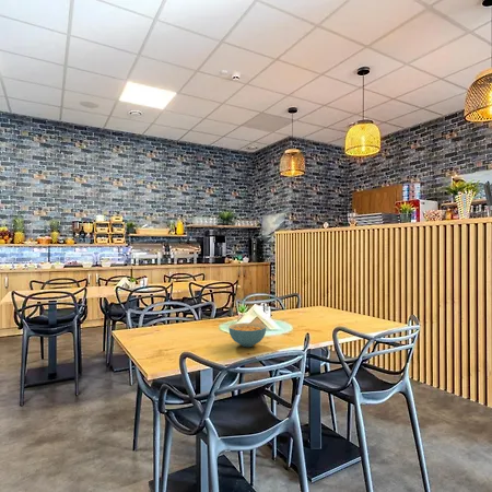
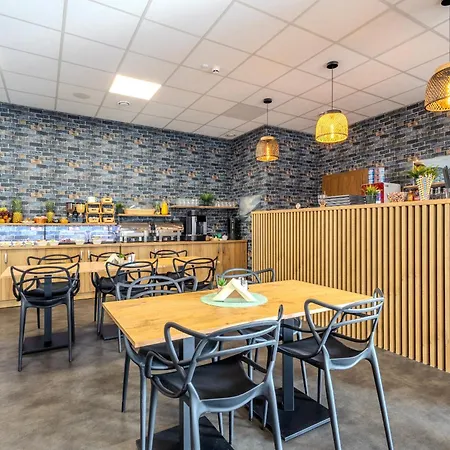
- cereal bowl [227,321,267,348]
